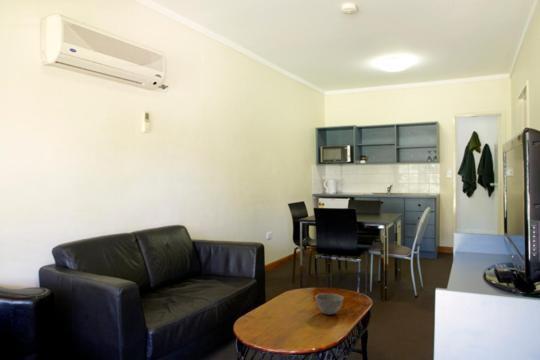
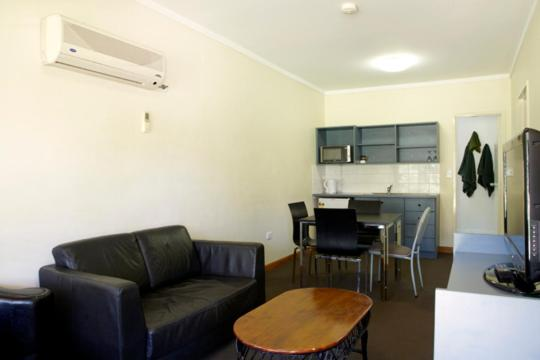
- bowl [314,292,345,316]
